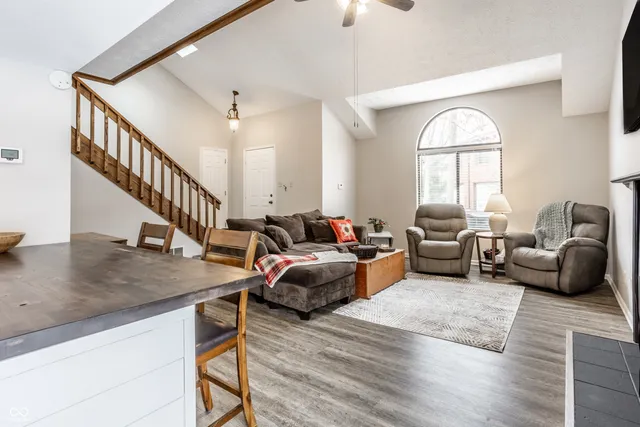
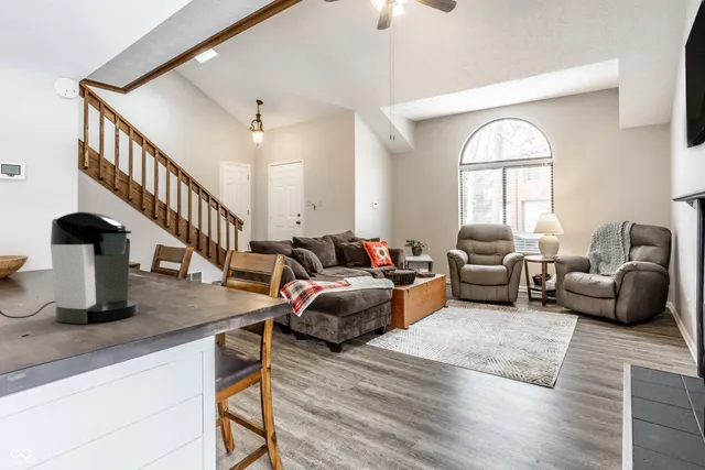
+ coffee maker [0,211,139,325]
